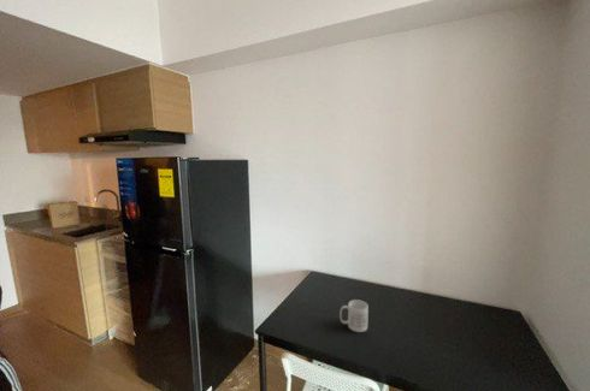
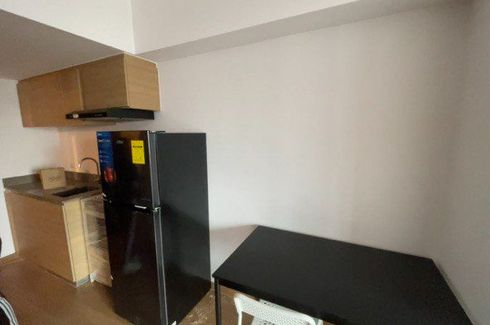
- mug [338,298,370,333]
